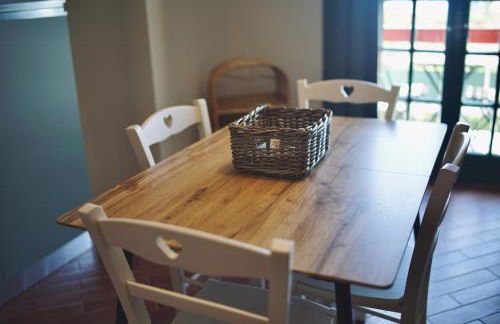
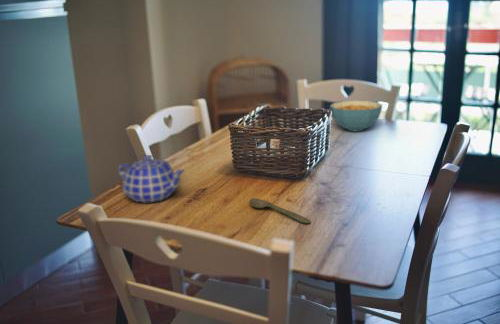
+ teapot [117,154,186,203]
+ cereal bowl [329,100,383,133]
+ spoon [248,197,311,224]
